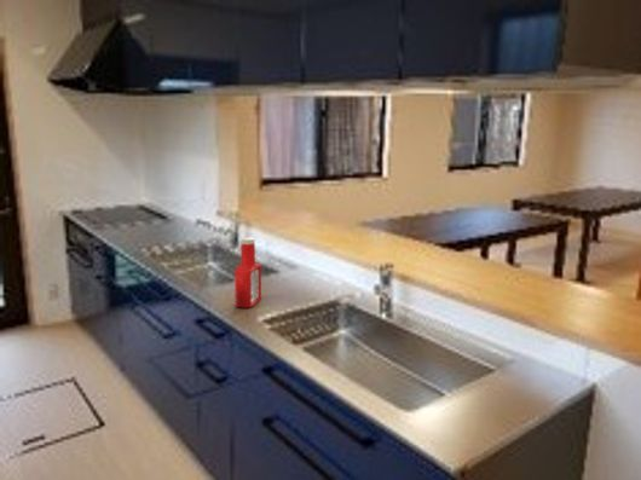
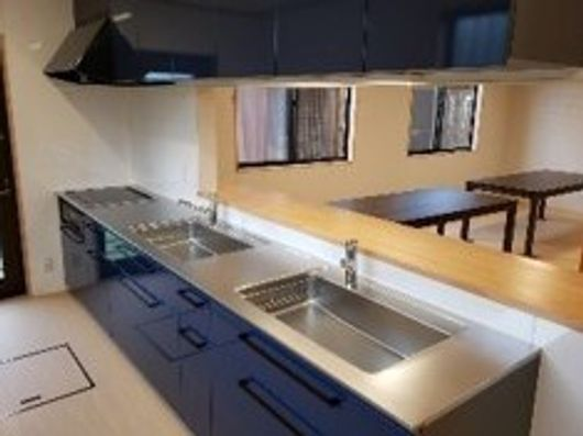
- soap bottle [233,236,262,310]
